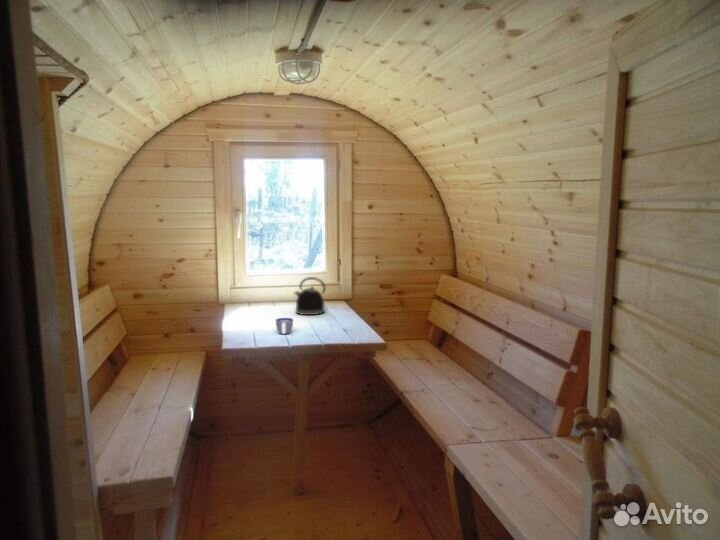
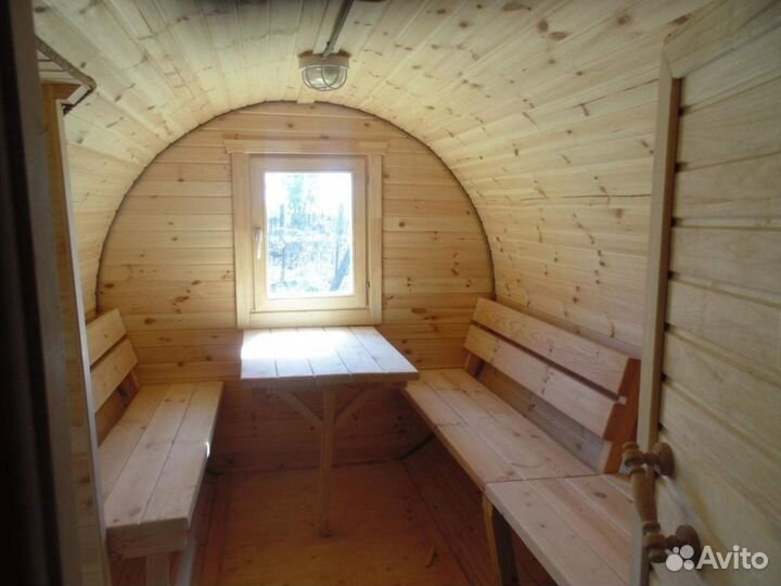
- cup [275,317,294,335]
- kettle [293,276,328,316]
